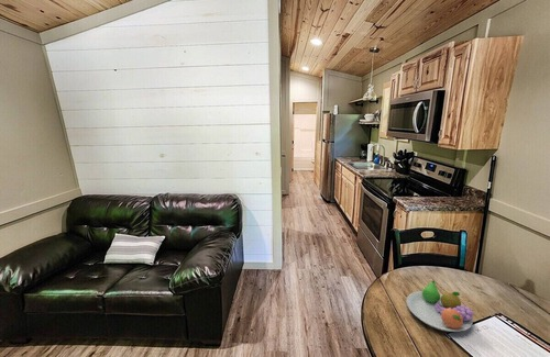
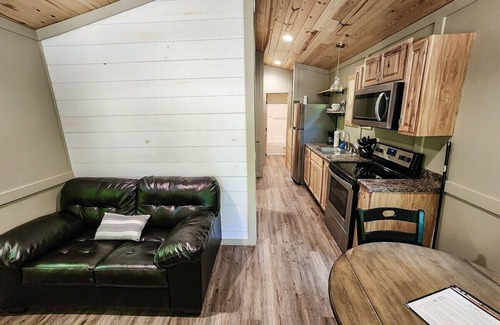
- fruit bowl [405,280,475,333]
